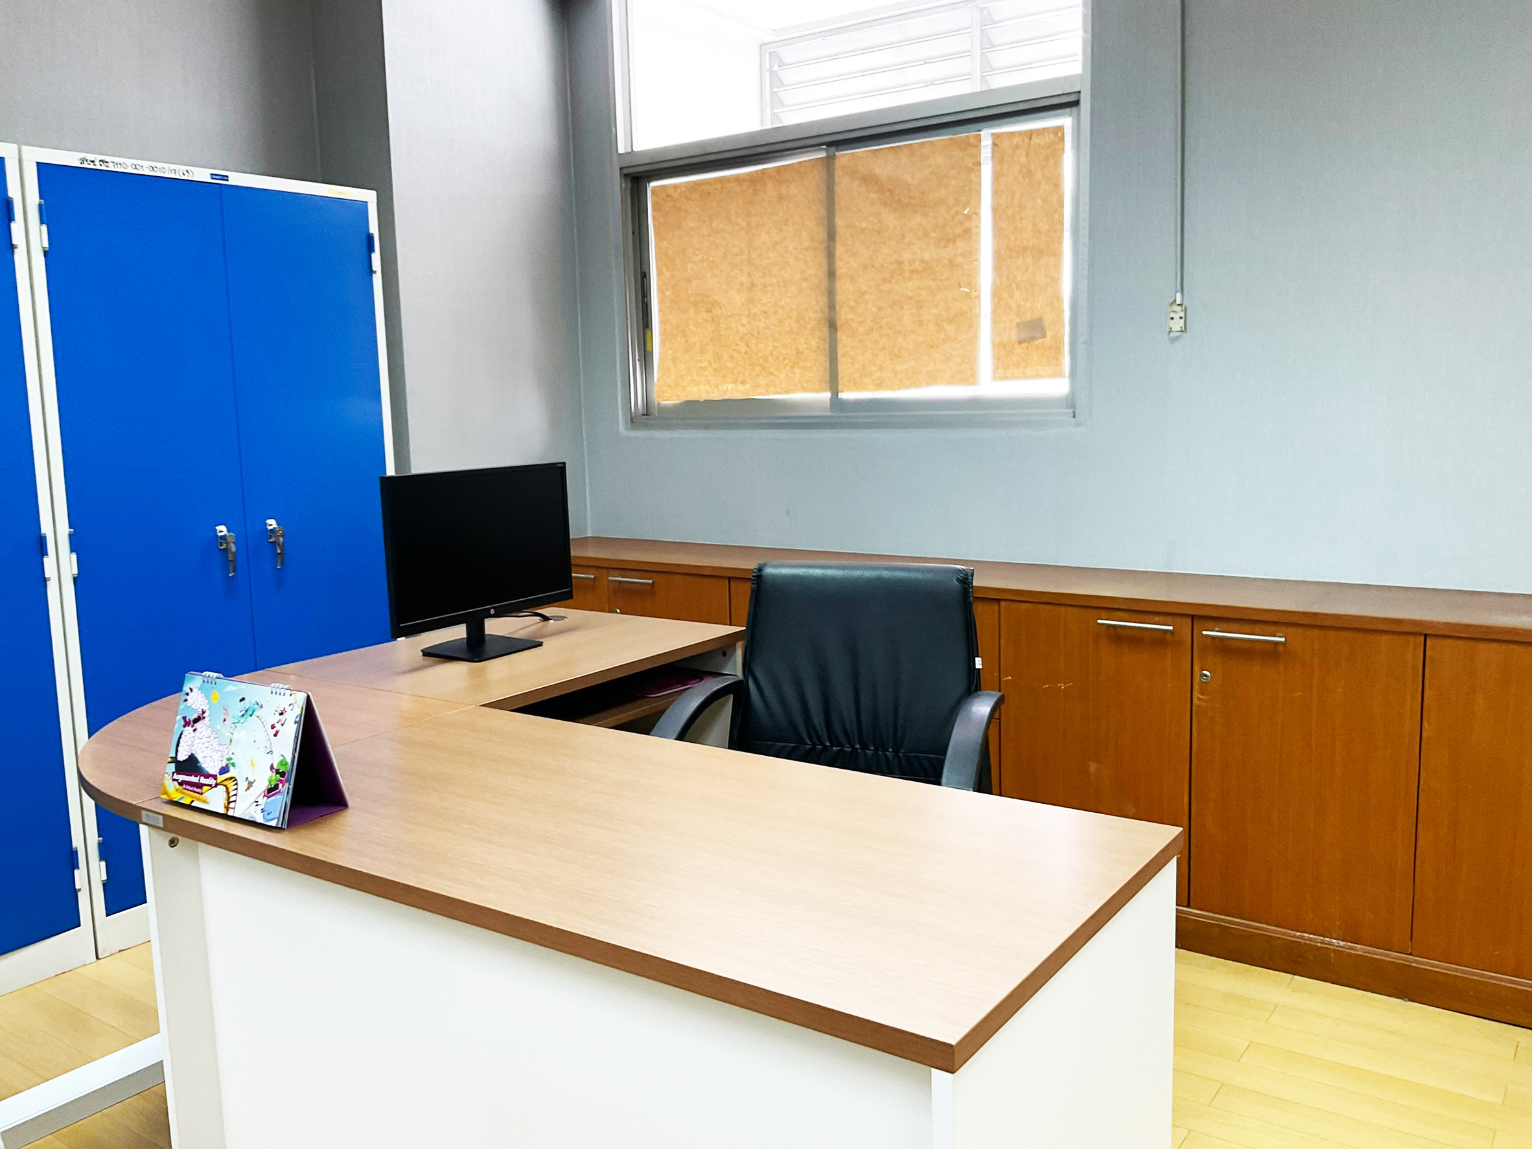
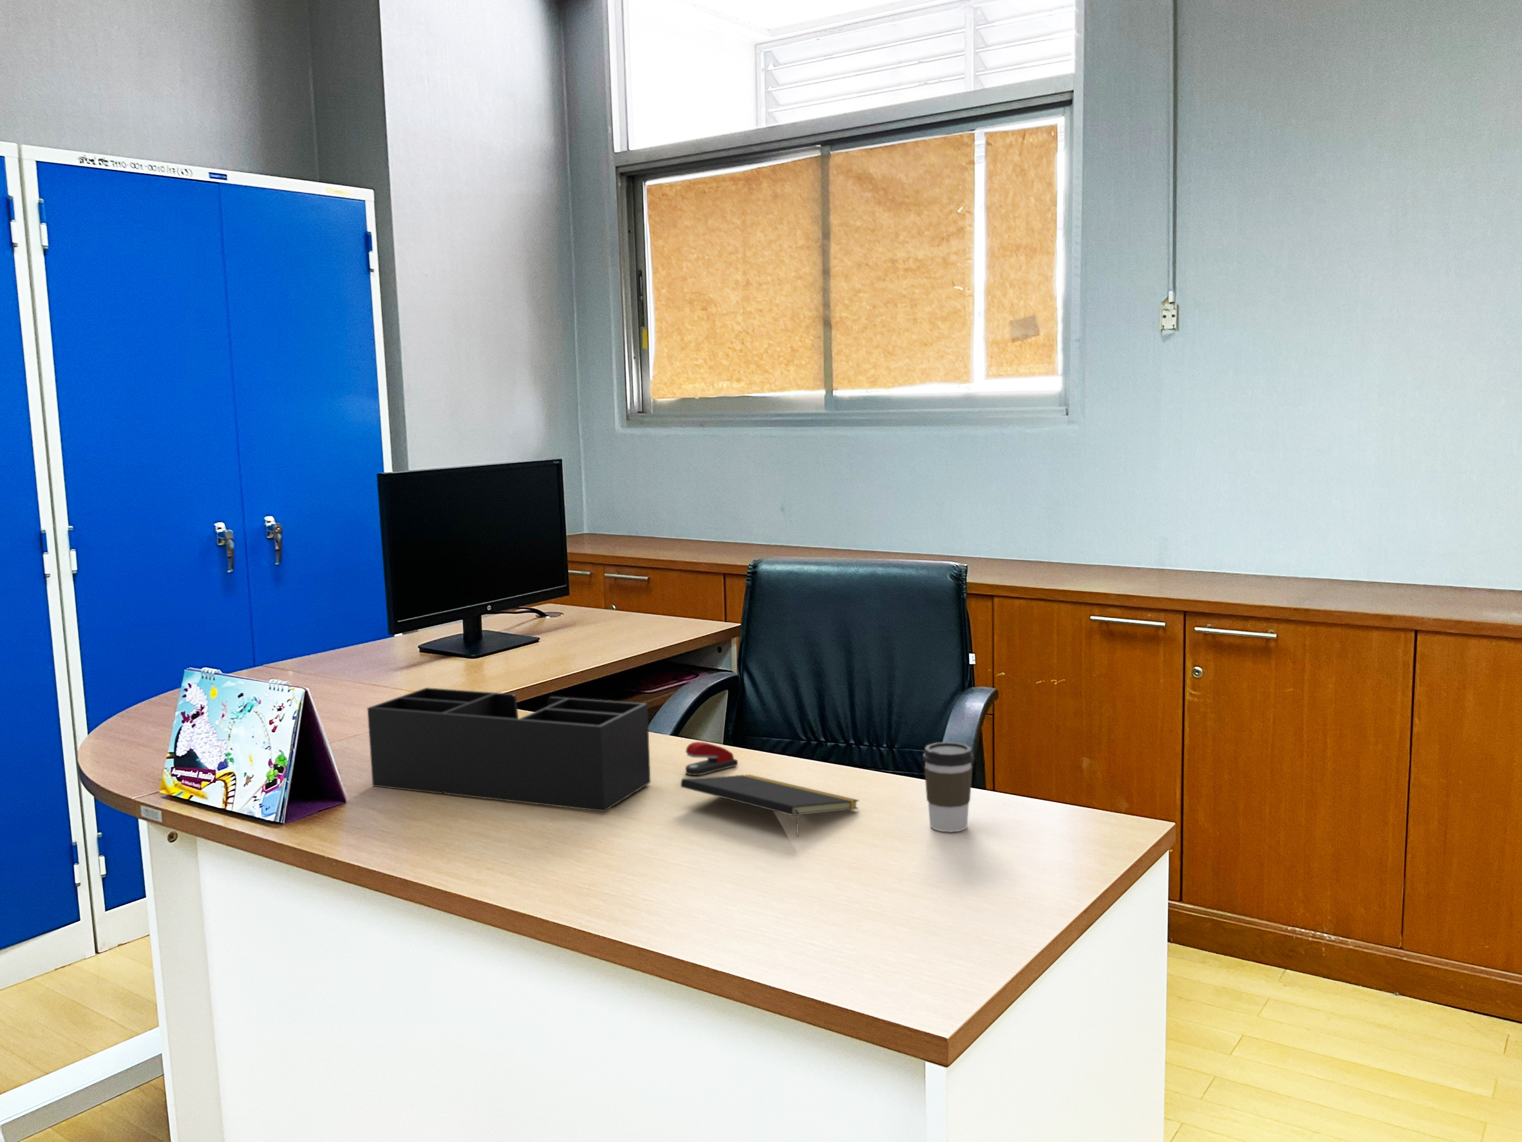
+ desk organizer [367,687,651,812]
+ coffee cup [922,741,975,833]
+ notepad [680,774,860,839]
+ stapler [685,741,739,776]
